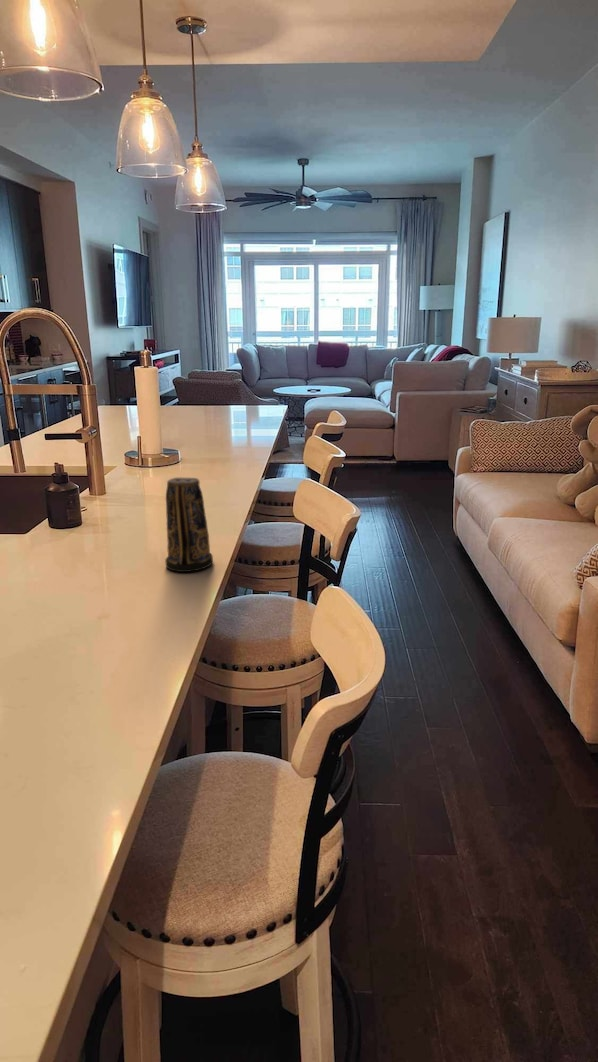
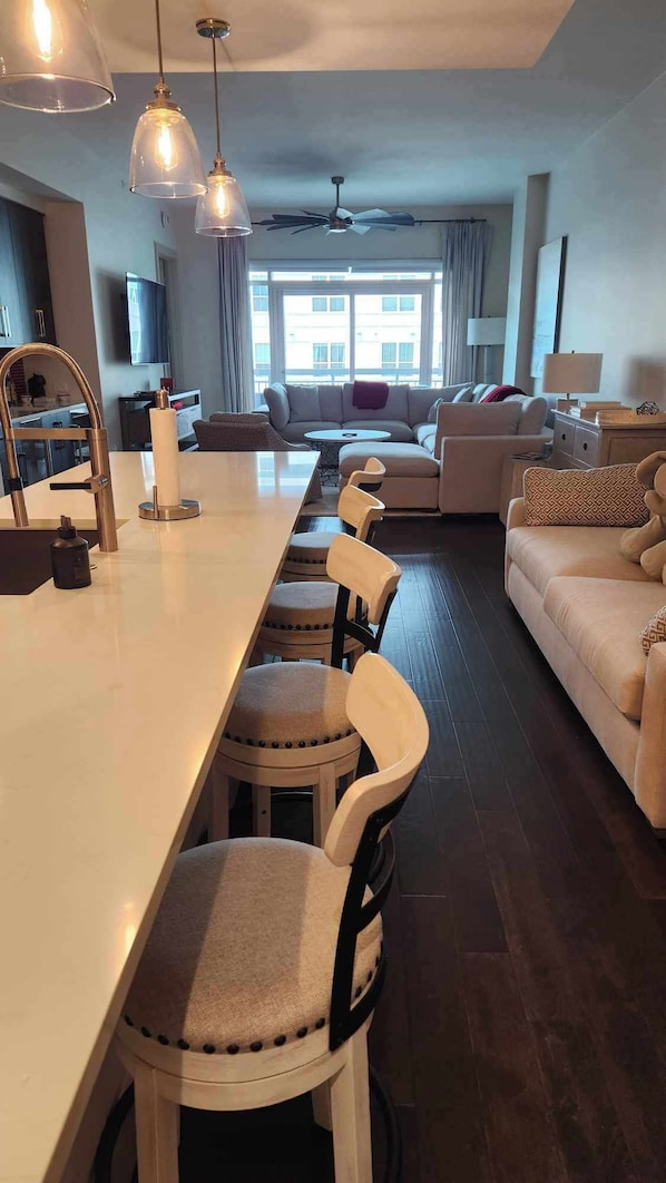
- candle [164,476,214,573]
